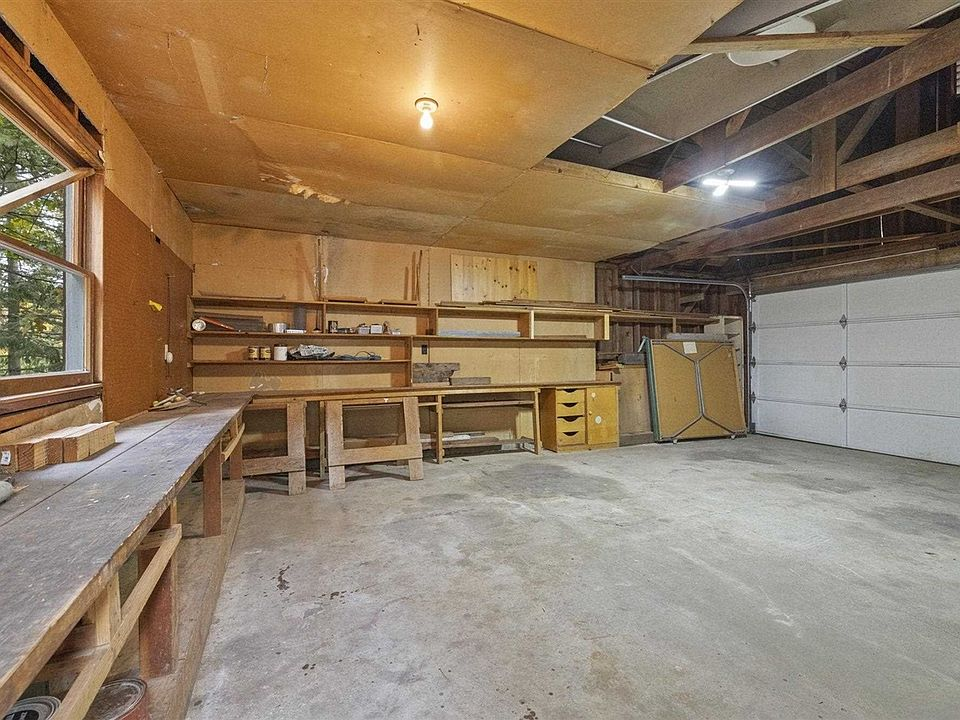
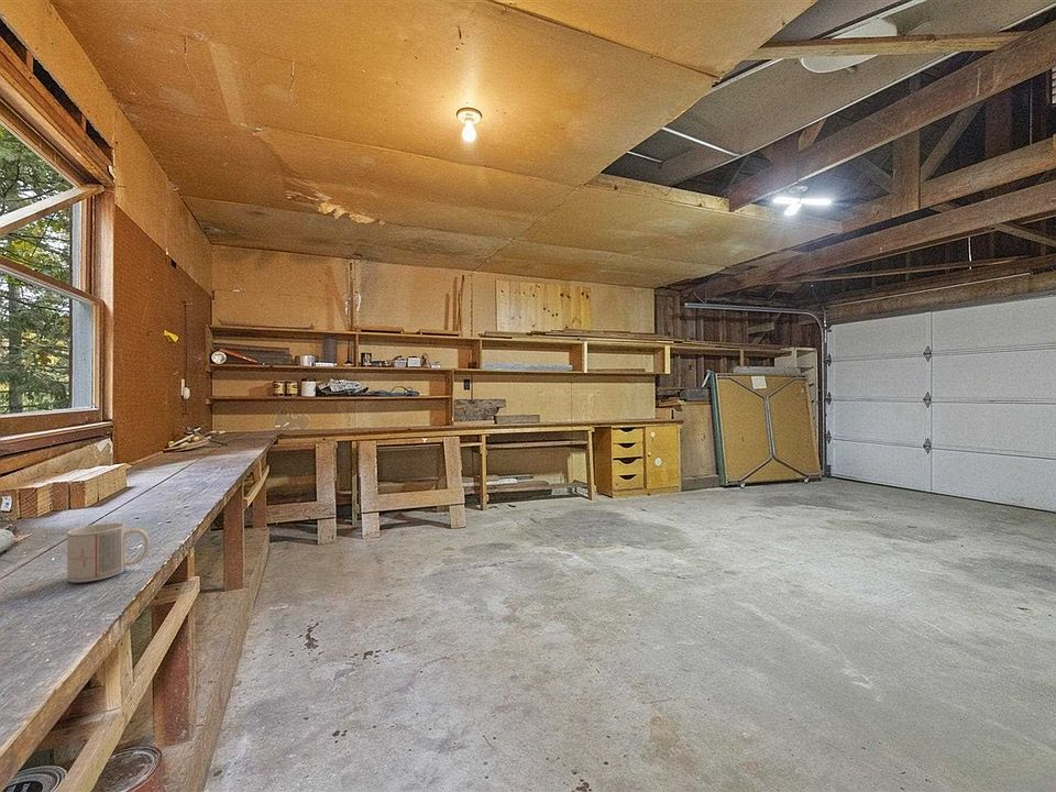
+ mug [66,521,151,583]
